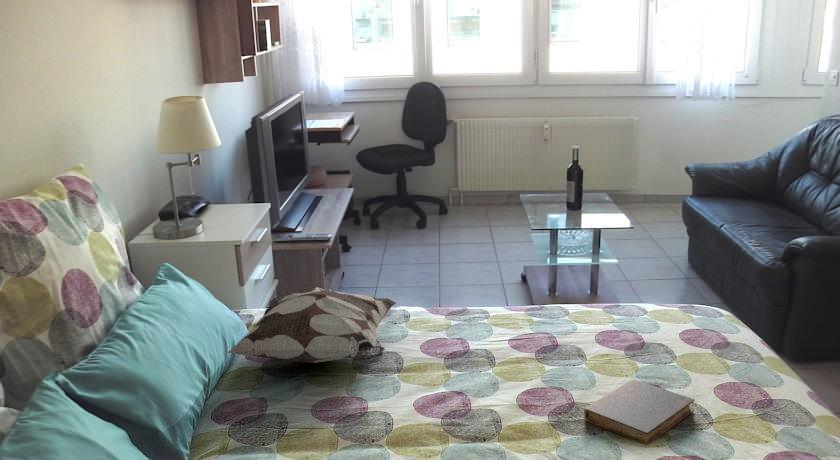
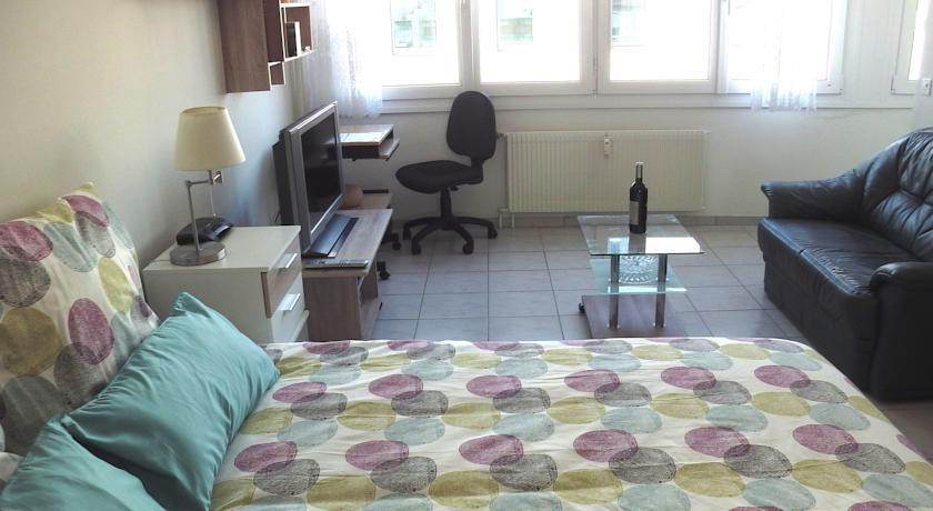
- book [583,378,695,446]
- decorative pillow [226,286,398,364]
